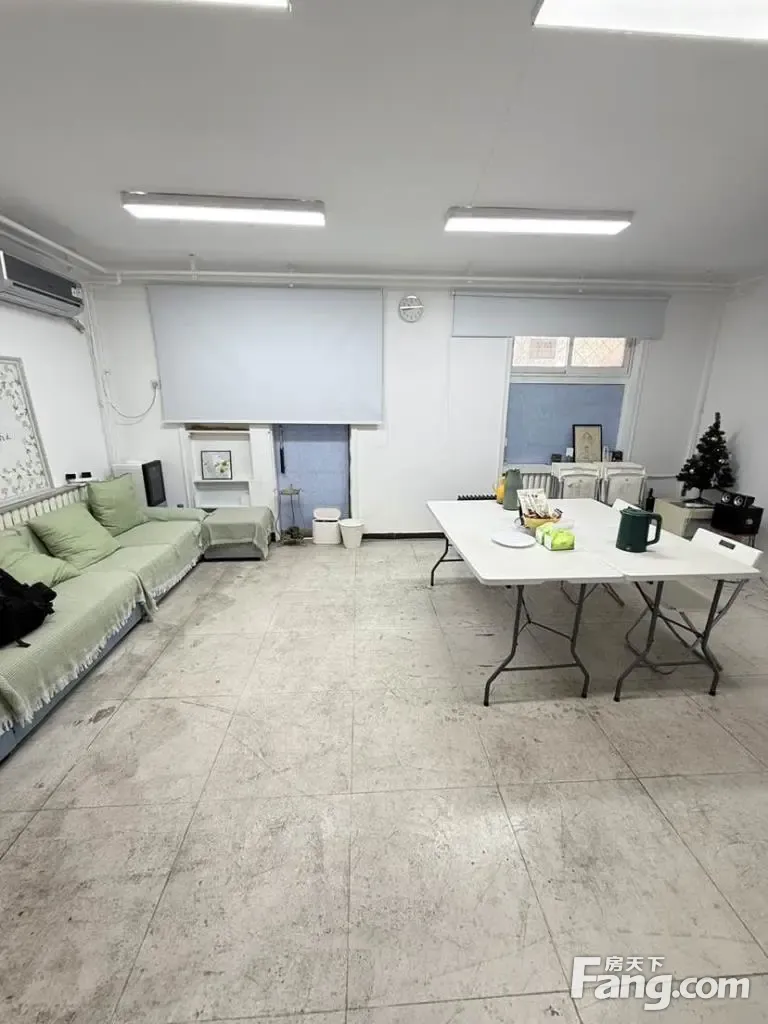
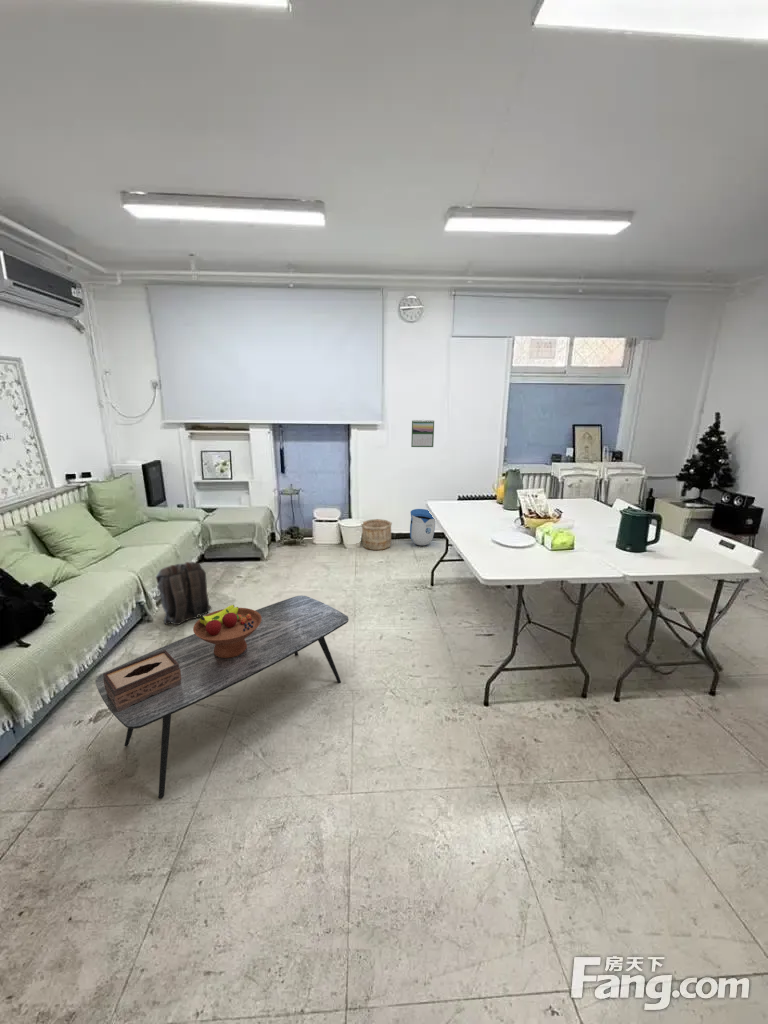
+ fruit bowl [192,604,262,658]
+ wooden bucket [361,518,393,551]
+ coffee table [95,595,350,799]
+ calendar [410,419,435,448]
+ sun visor [409,508,436,546]
+ tissue box [102,650,181,712]
+ backpack [155,561,213,626]
